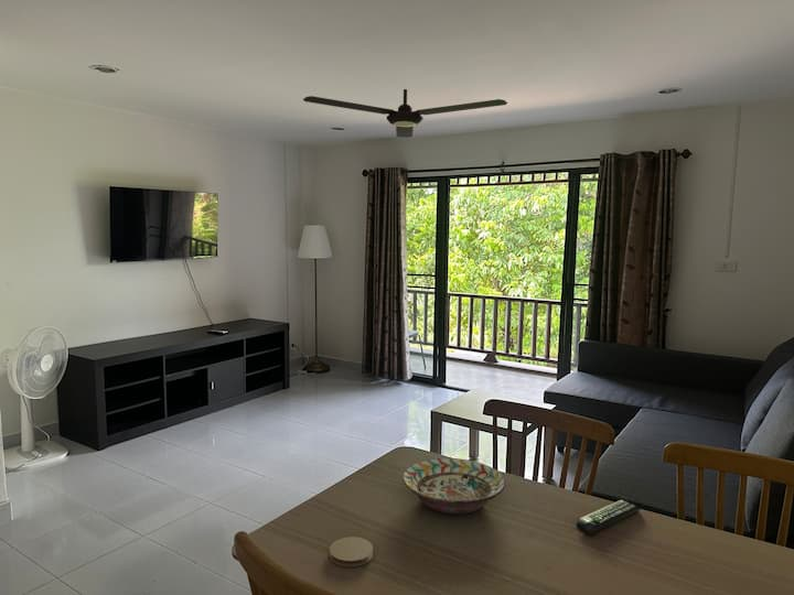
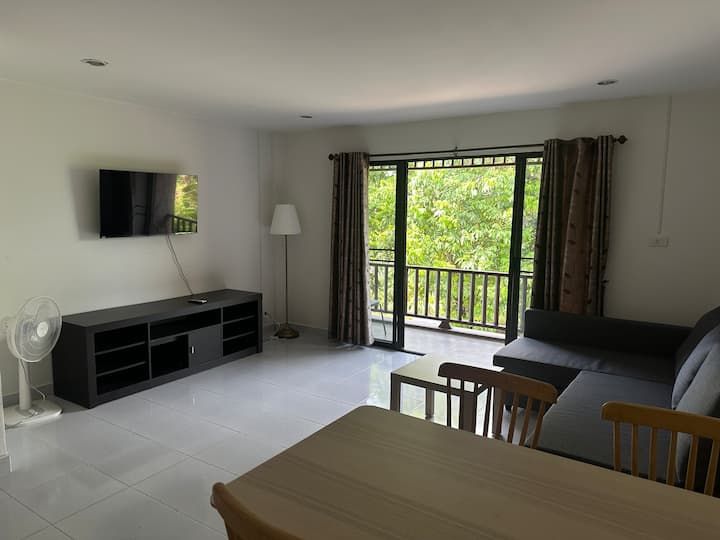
- ceiling fan [302,88,508,139]
- remote control [576,499,642,536]
- coaster [329,536,374,567]
- decorative bowl [401,457,507,516]
